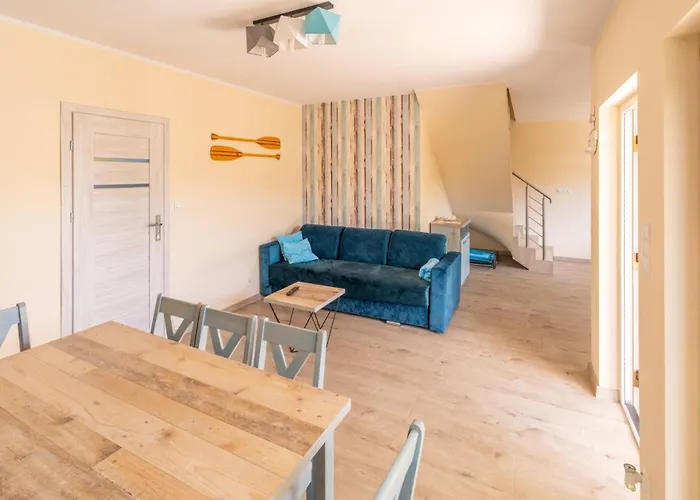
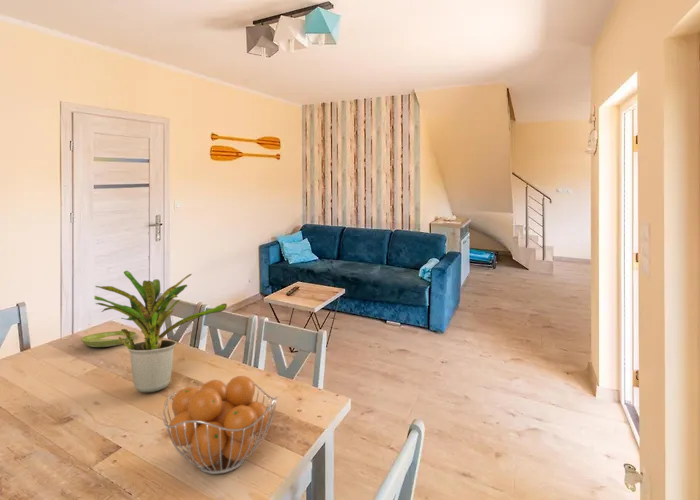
+ saucer [80,330,137,348]
+ potted plant [93,270,228,394]
+ fruit basket [162,375,279,475]
